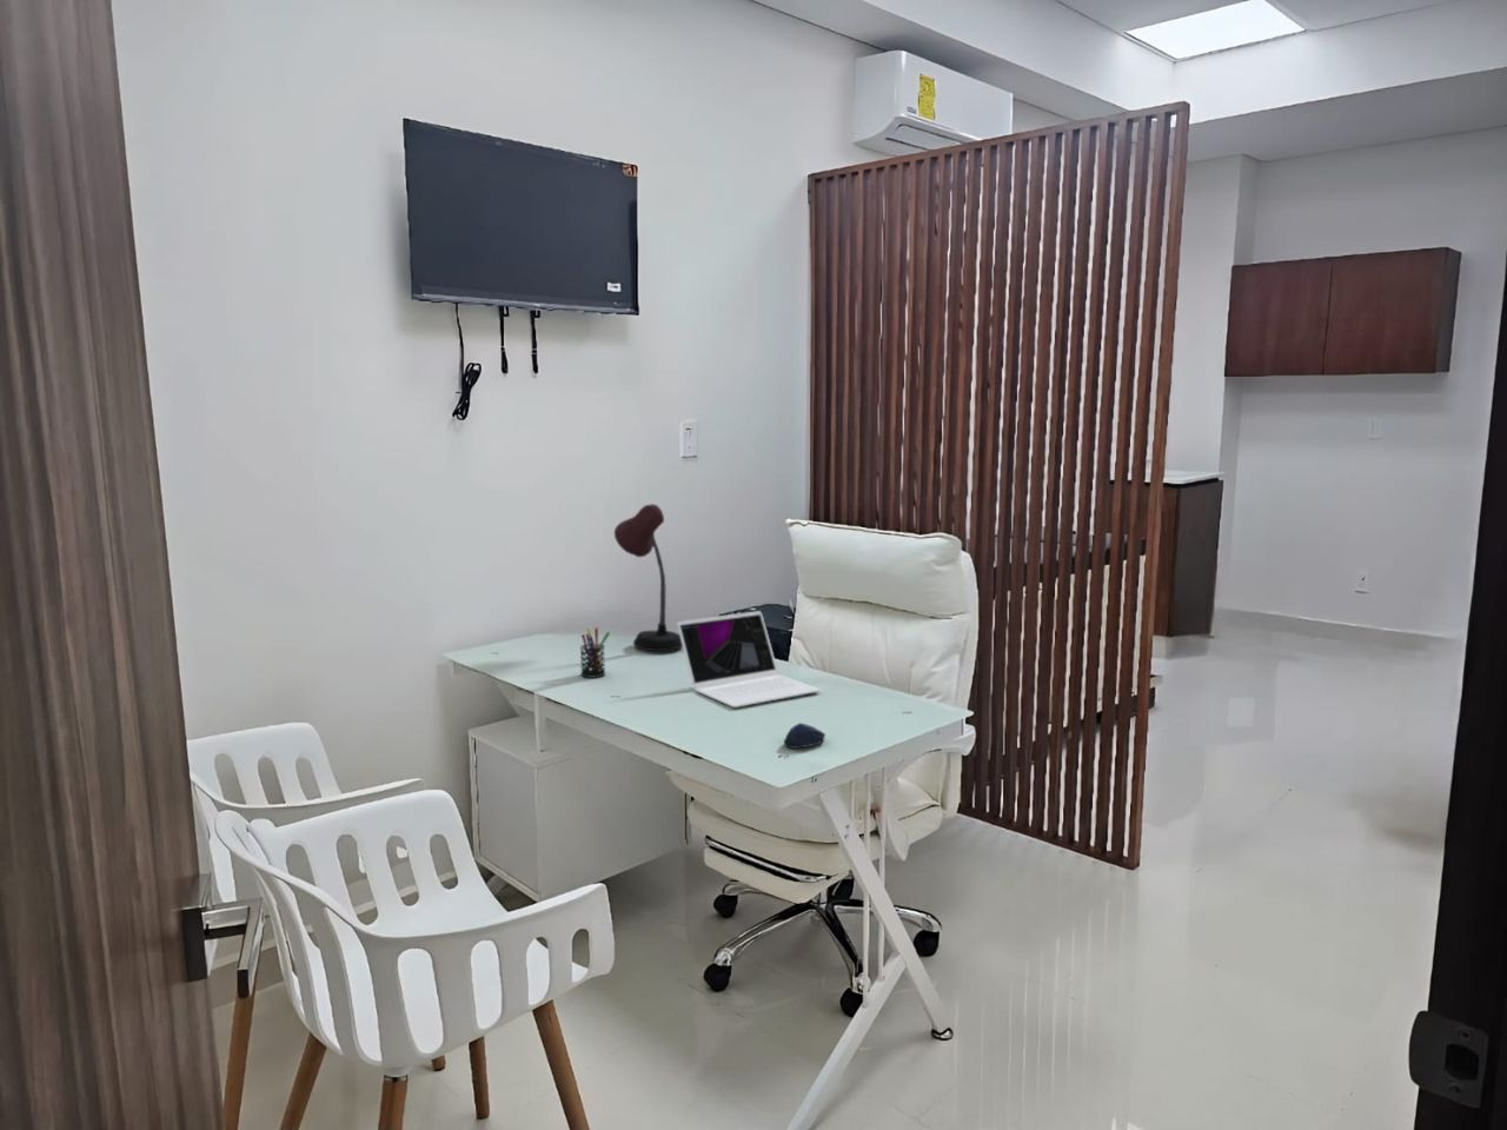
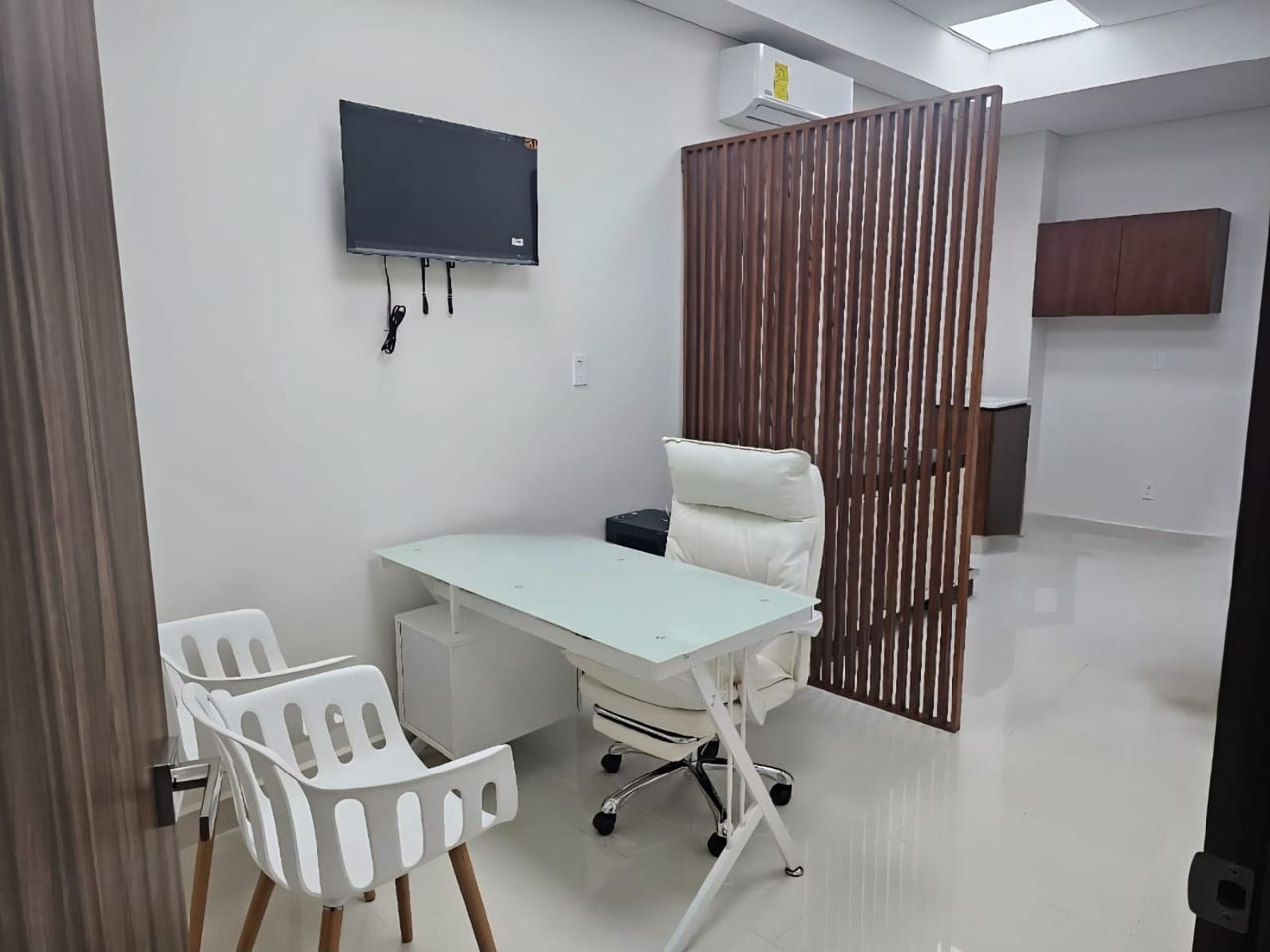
- desk lamp [613,502,682,652]
- pen holder [579,627,611,679]
- laptop [676,610,822,709]
- computer mouse [783,722,827,750]
